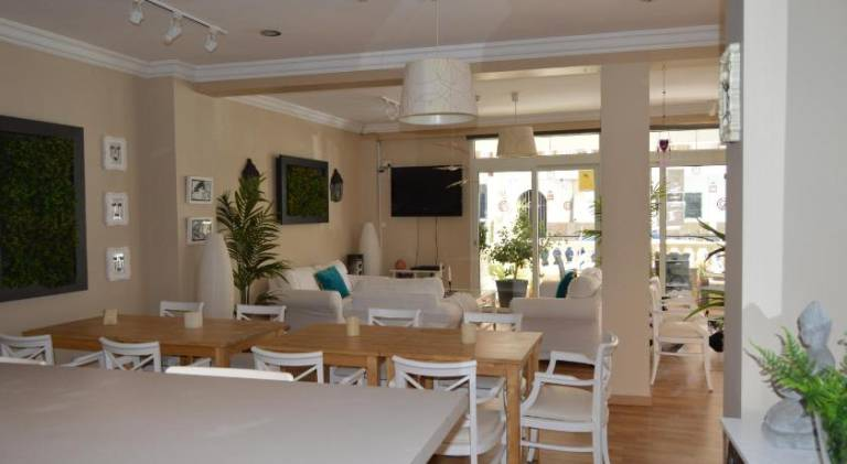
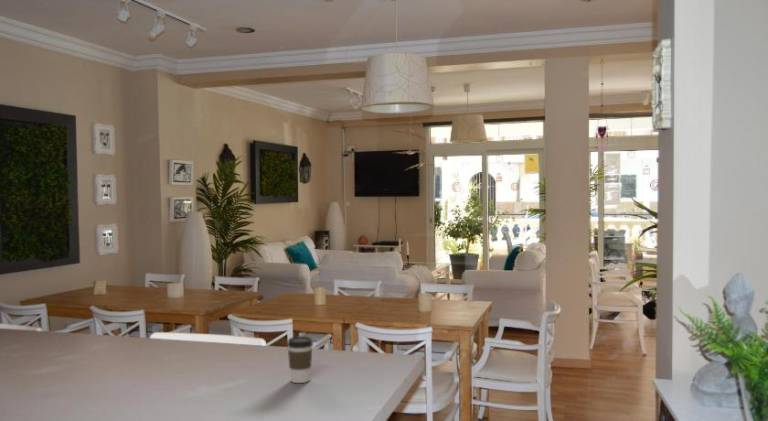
+ coffee cup [286,335,314,384]
